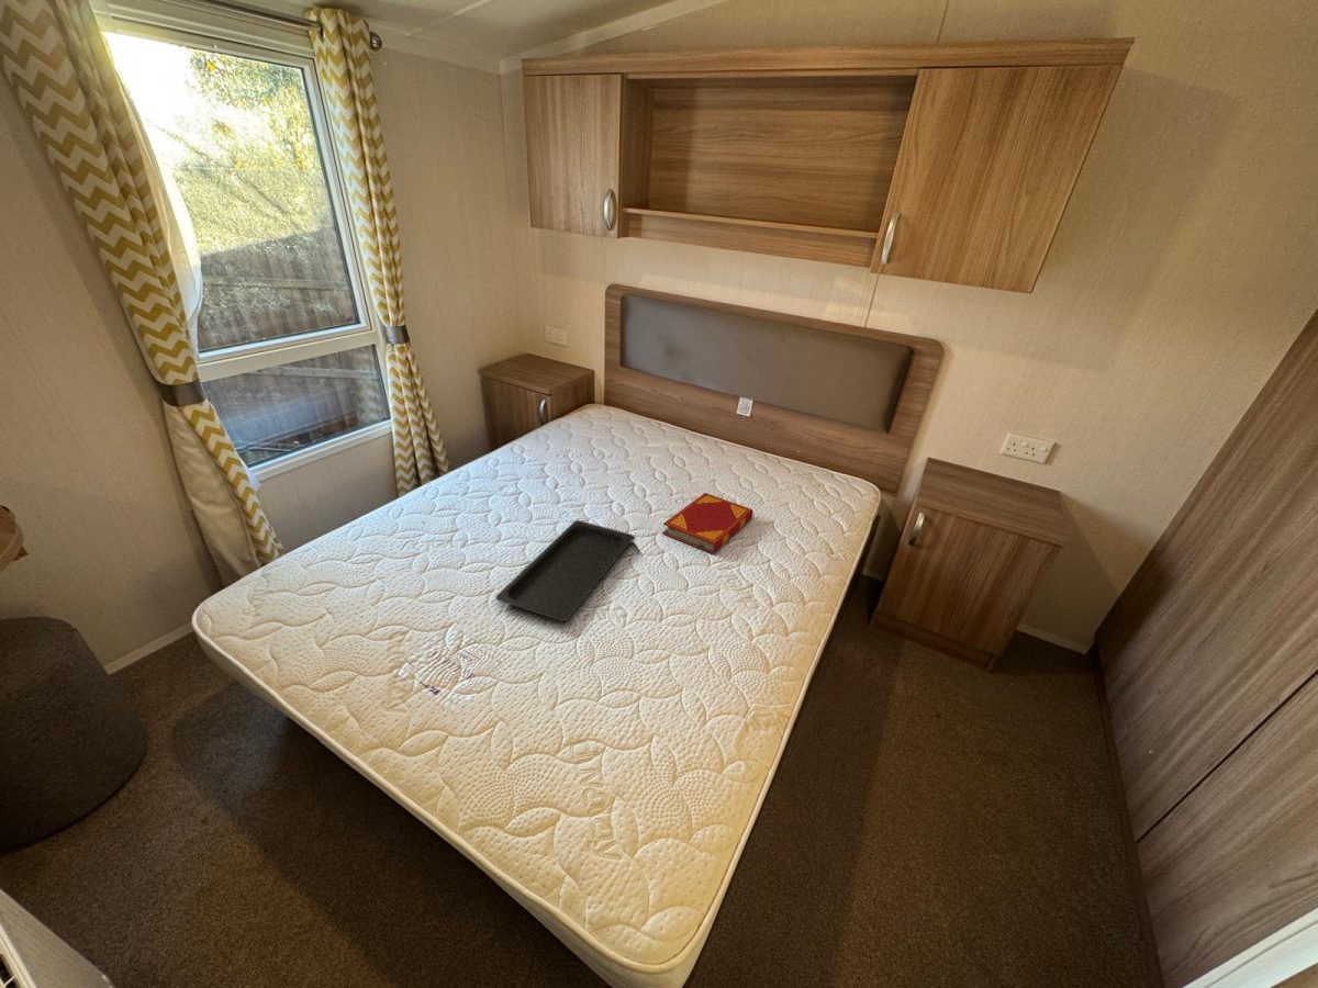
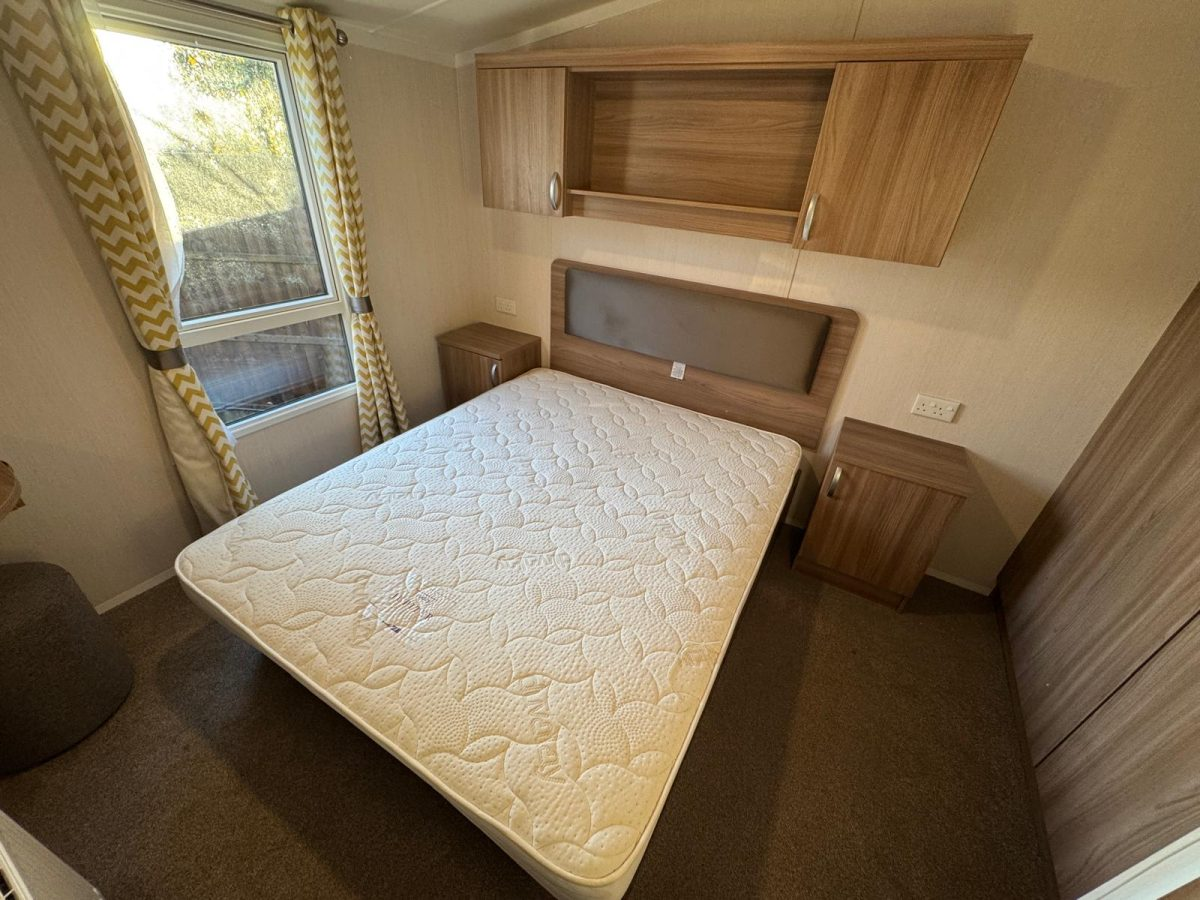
- serving tray [494,519,635,622]
- hardback book [661,492,755,555]
